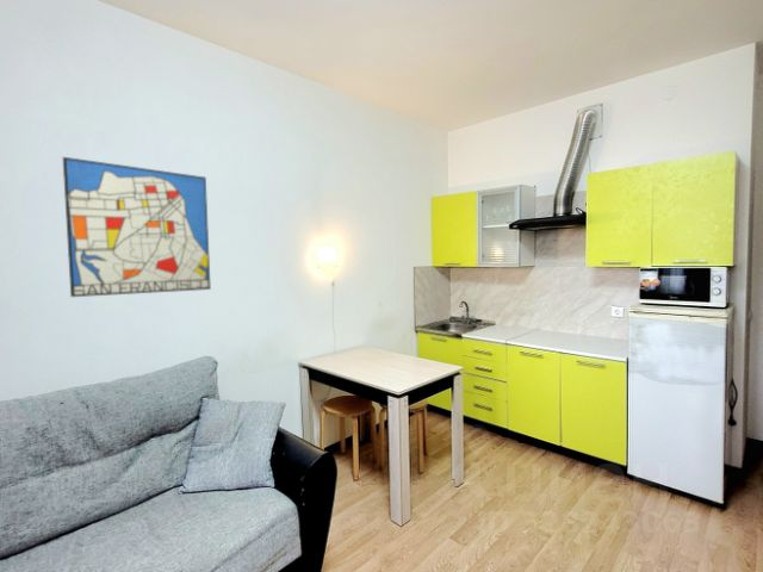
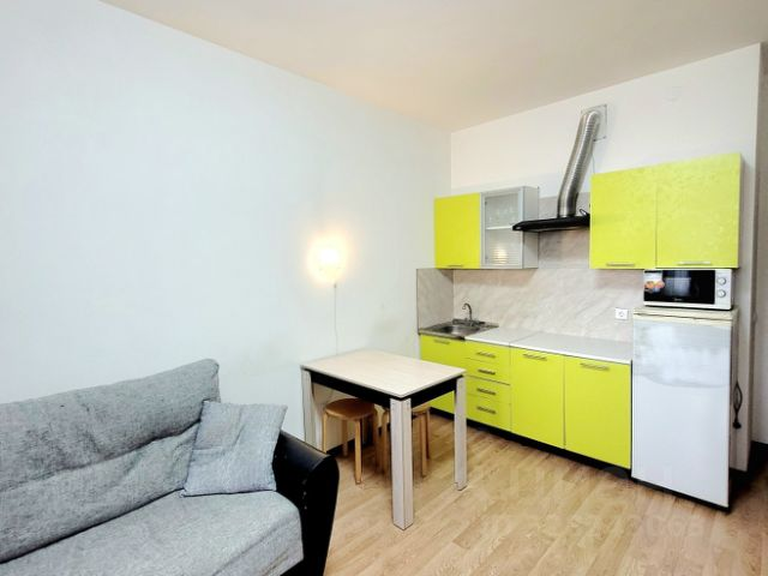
- wall art [62,156,212,298]
